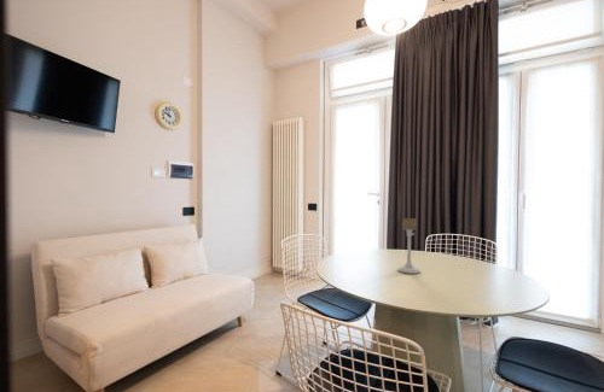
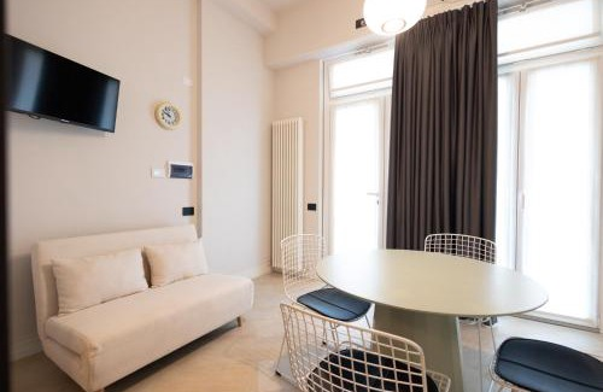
- candle holder [396,217,422,275]
